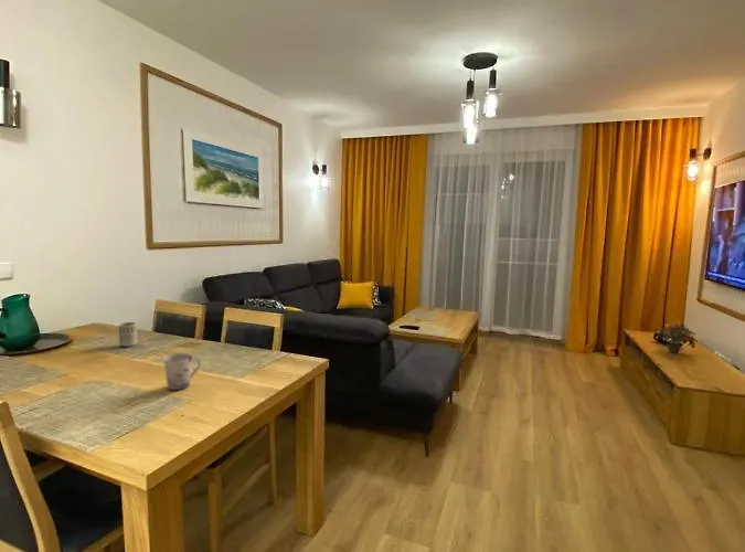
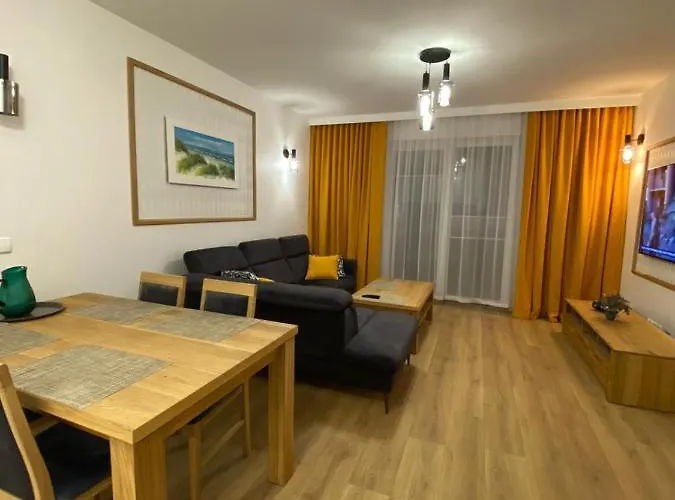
- cup [162,352,202,391]
- cup [118,321,138,348]
